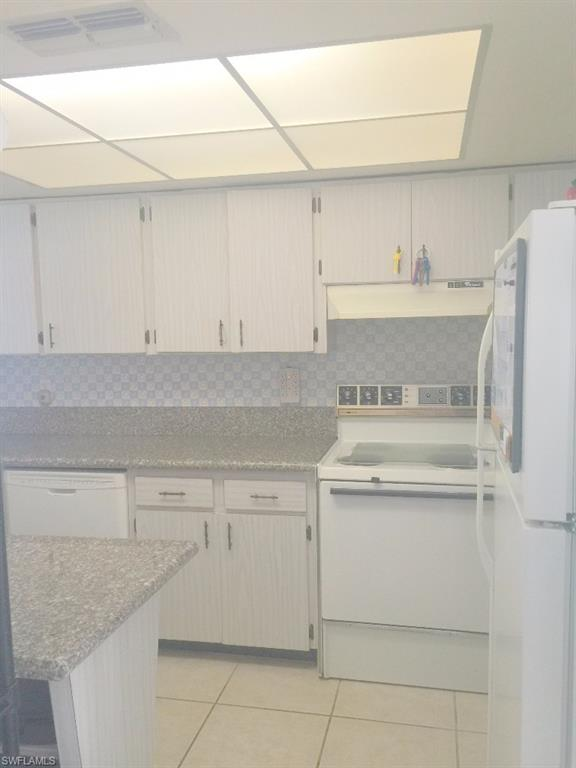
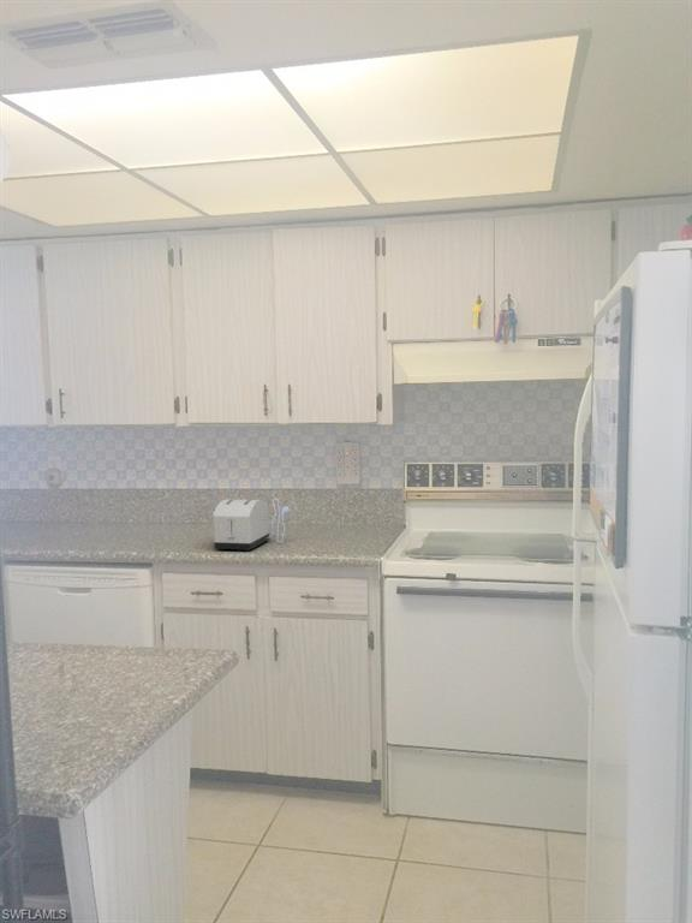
+ toaster [211,498,294,553]
